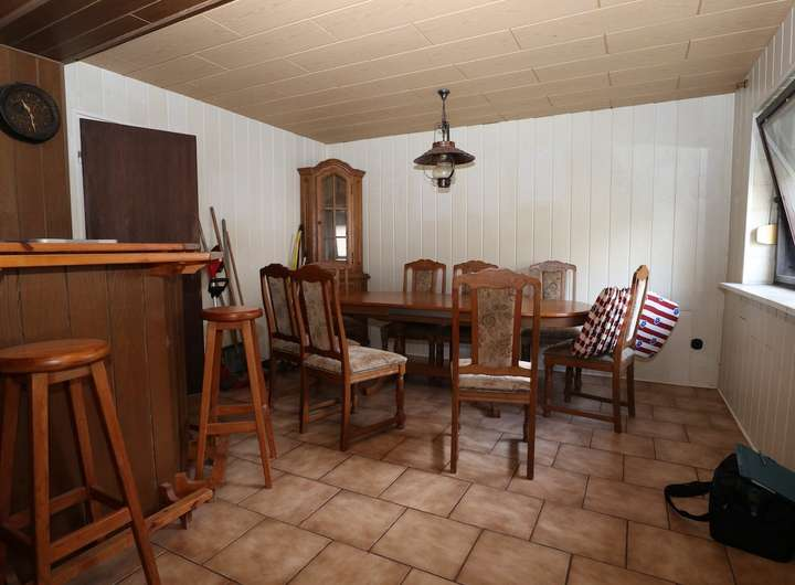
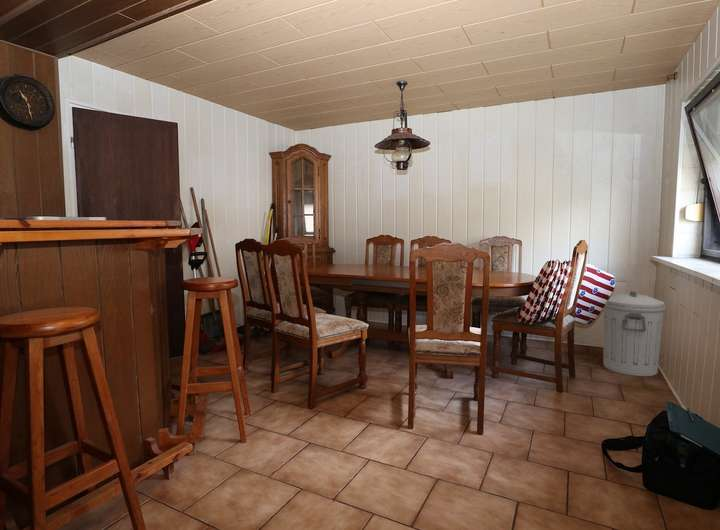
+ trash can [602,290,666,377]
